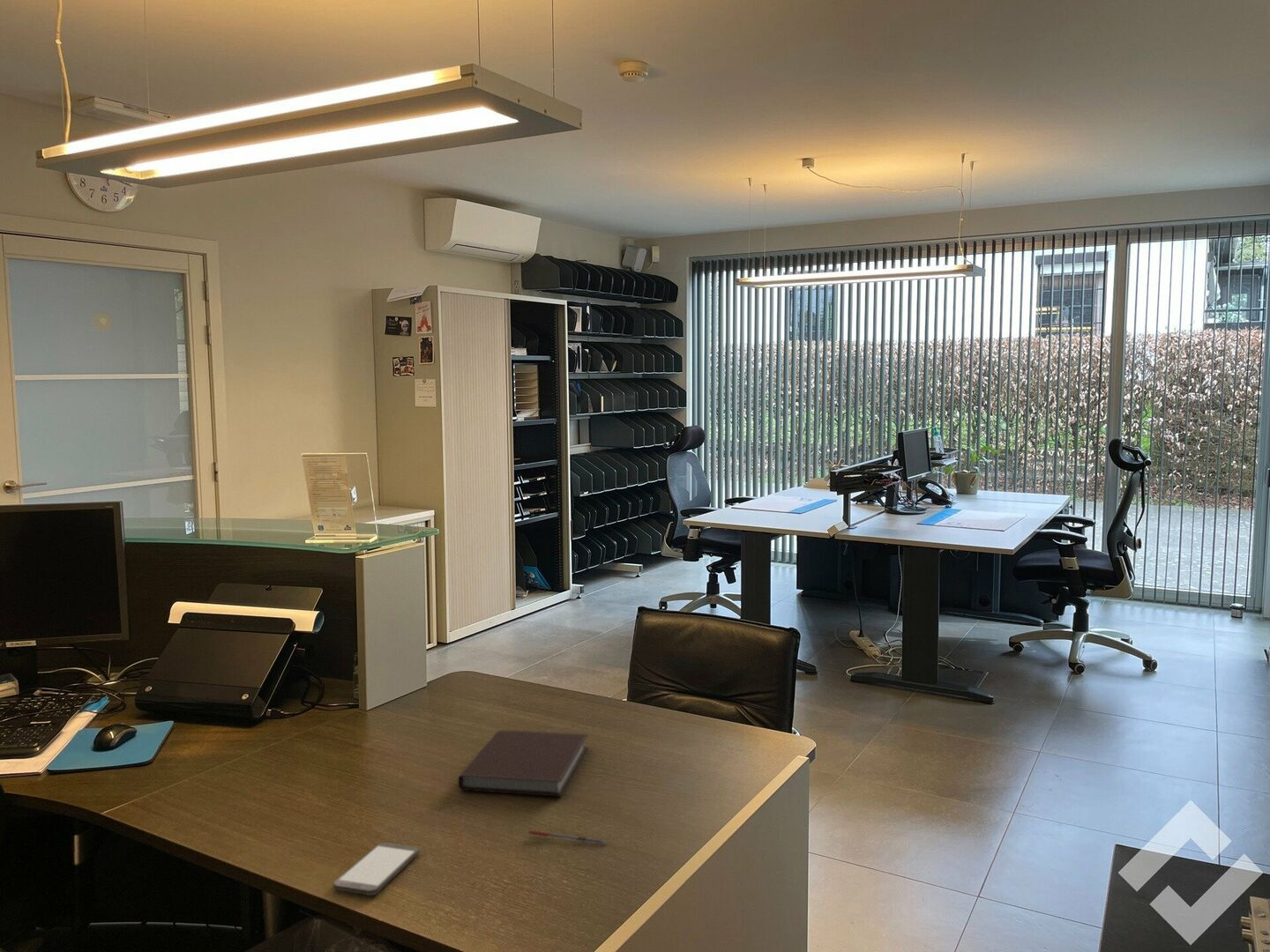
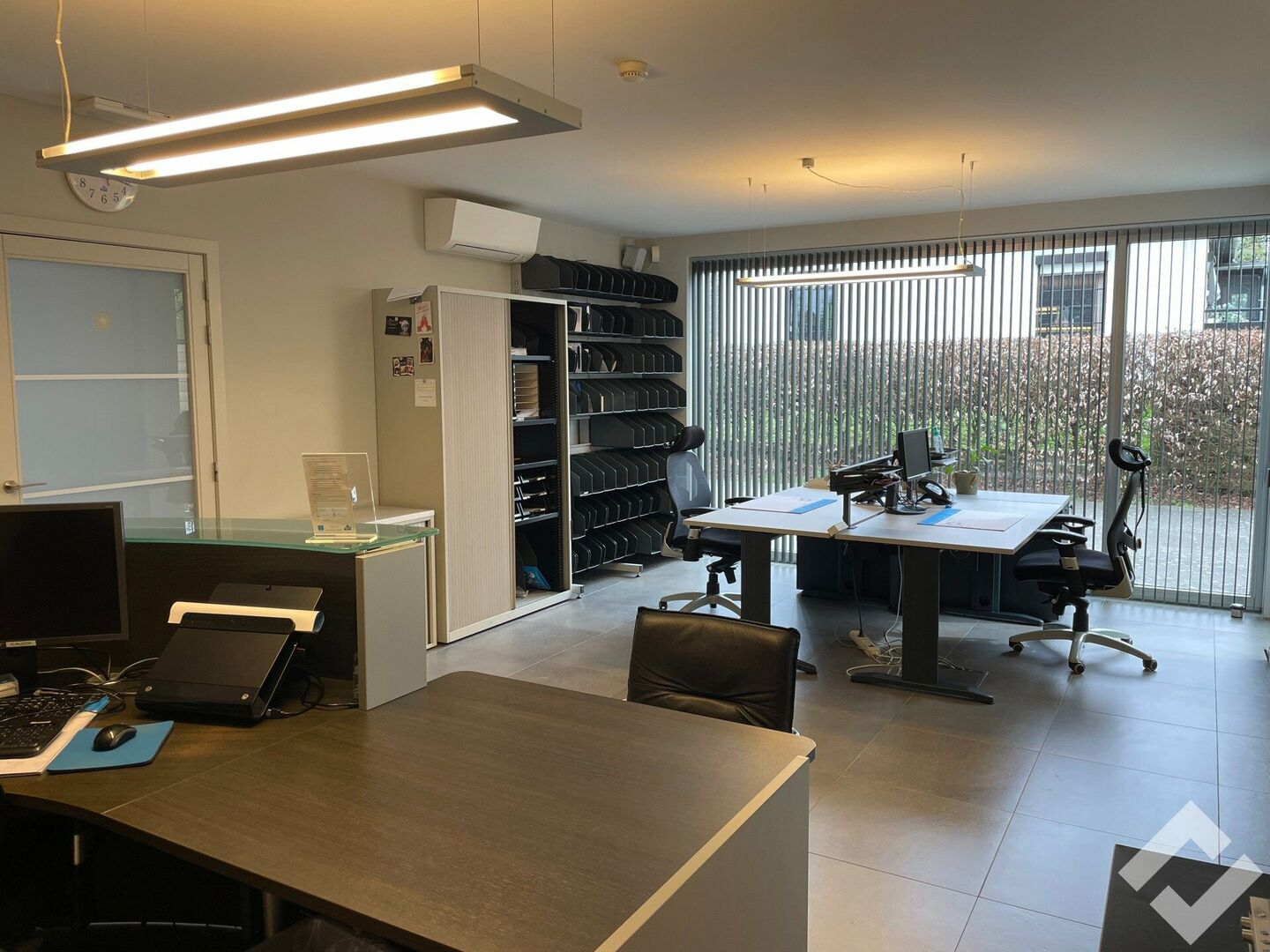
- pen [527,829,608,845]
- smartphone [332,841,421,896]
- notebook [458,729,589,798]
